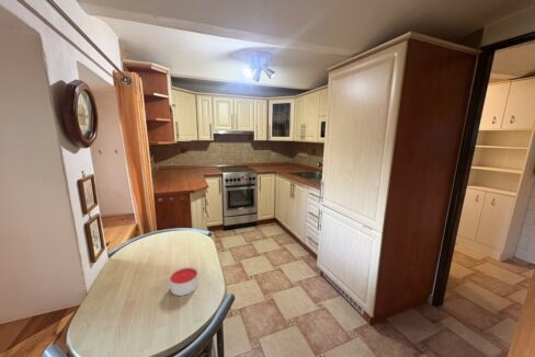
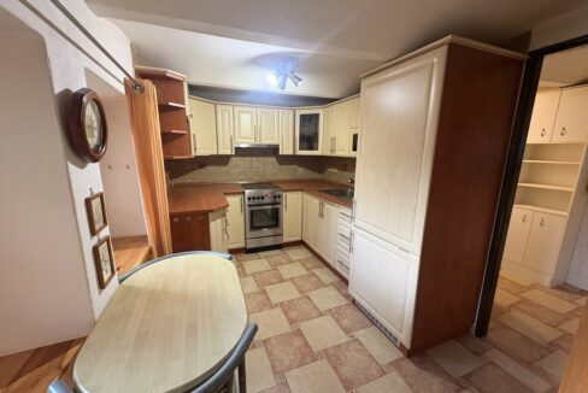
- candle [169,266,200,297]
